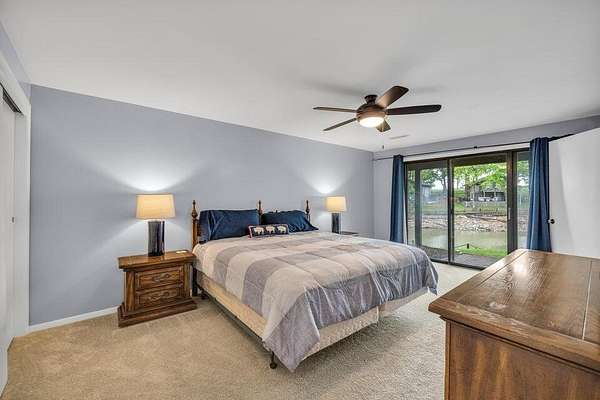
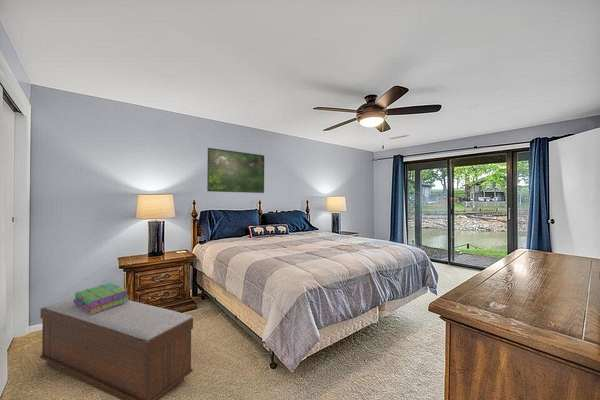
+ stack of books [73,282,131,314]
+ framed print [206,147,265,194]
+ bench [39,296,194,400]
